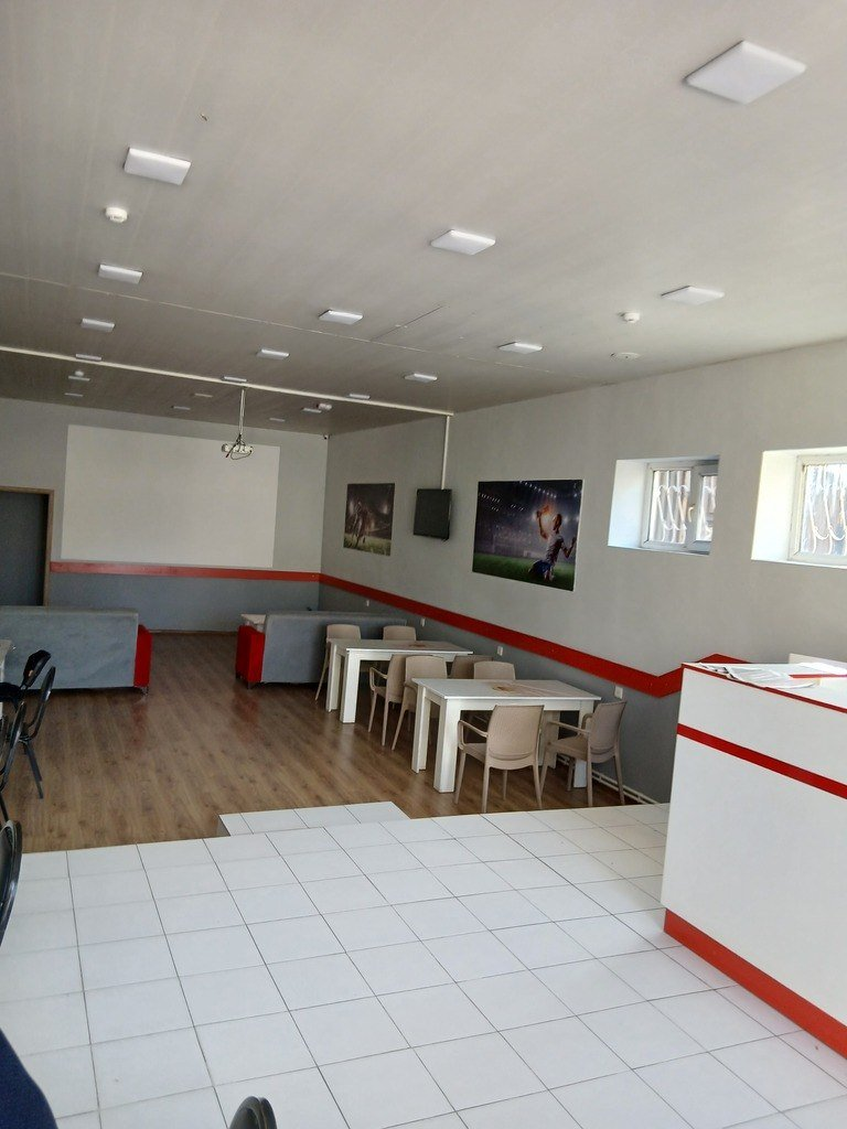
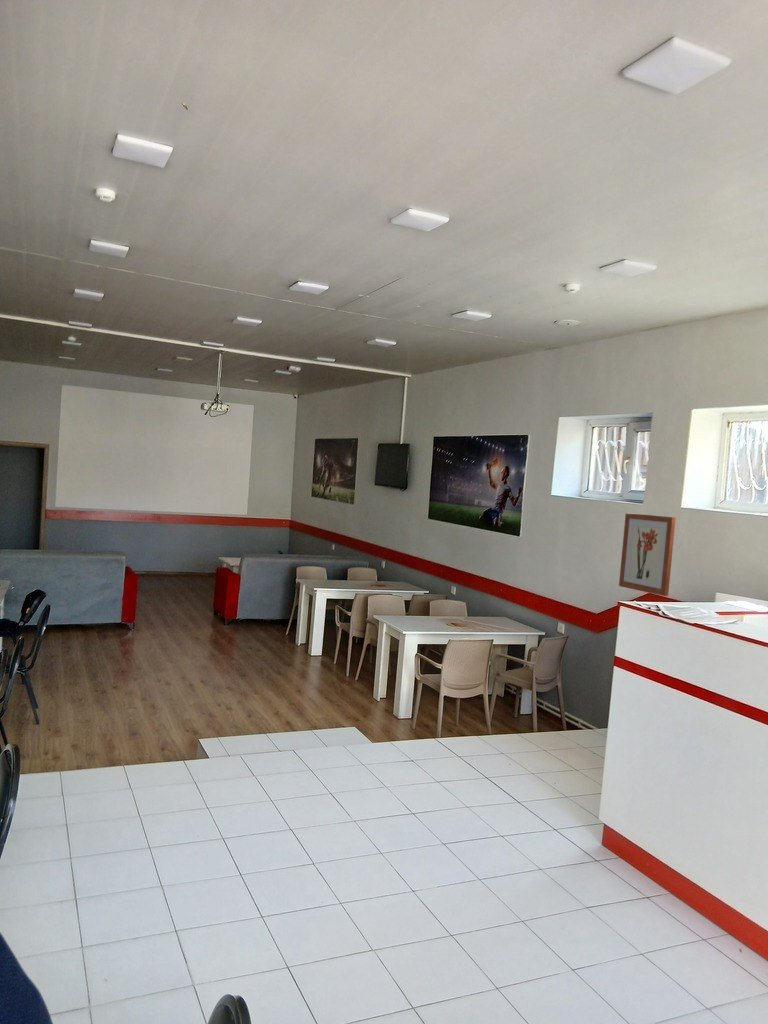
+ wall art [618,512,677,597]
